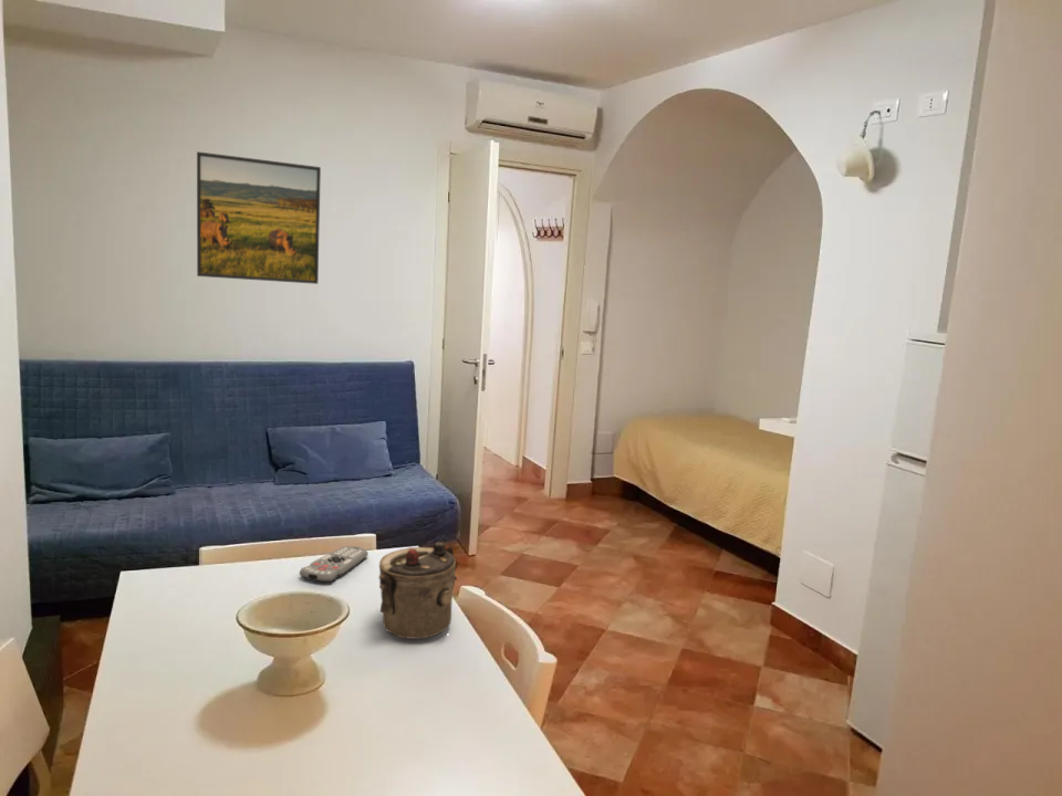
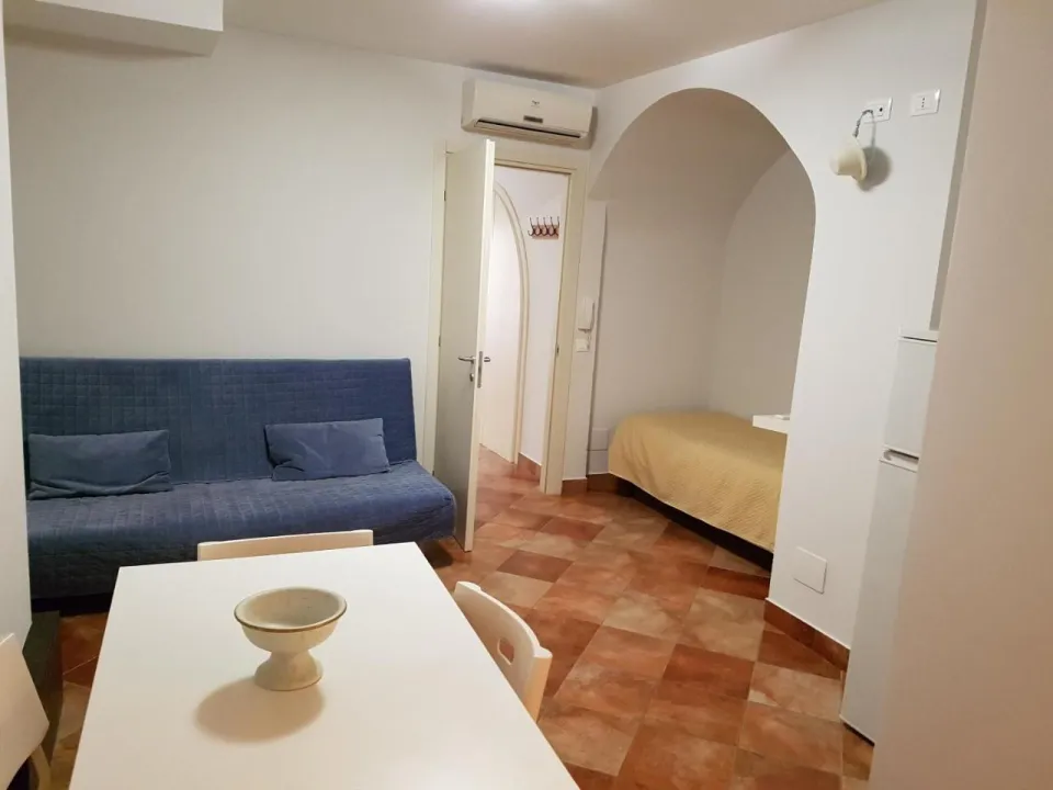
- teapot [378,541,458,640]
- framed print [196,150,322,285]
- remote control [299,545,369,584]
